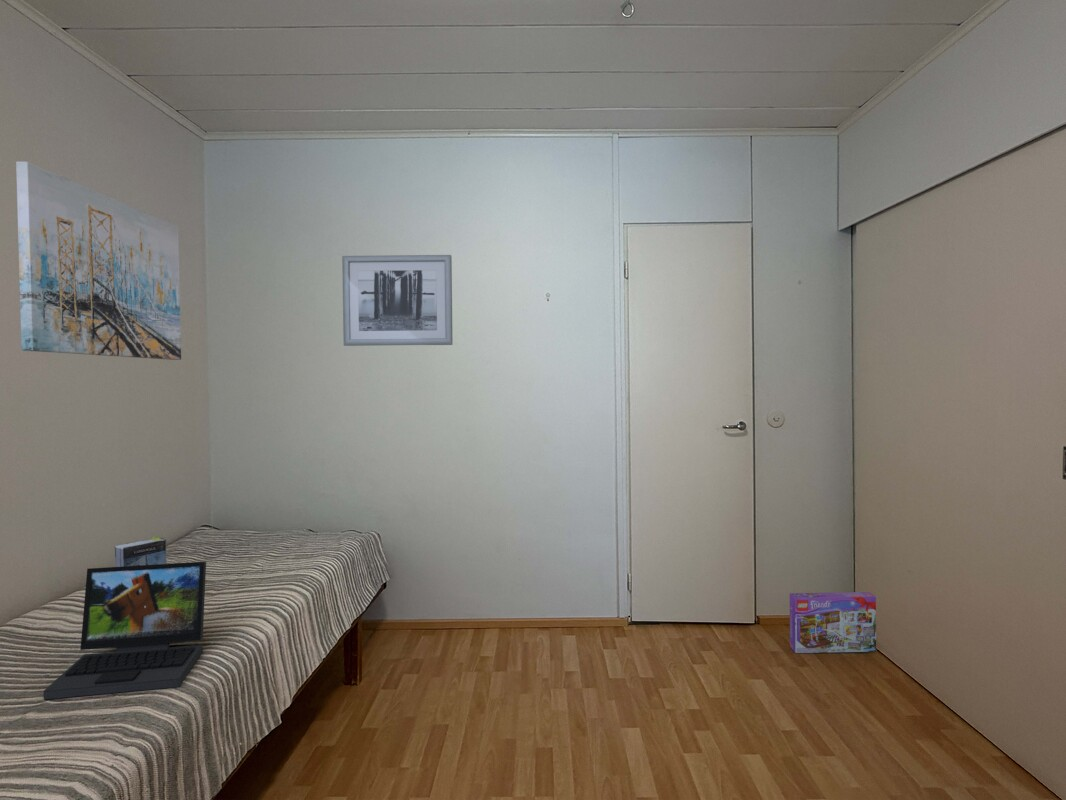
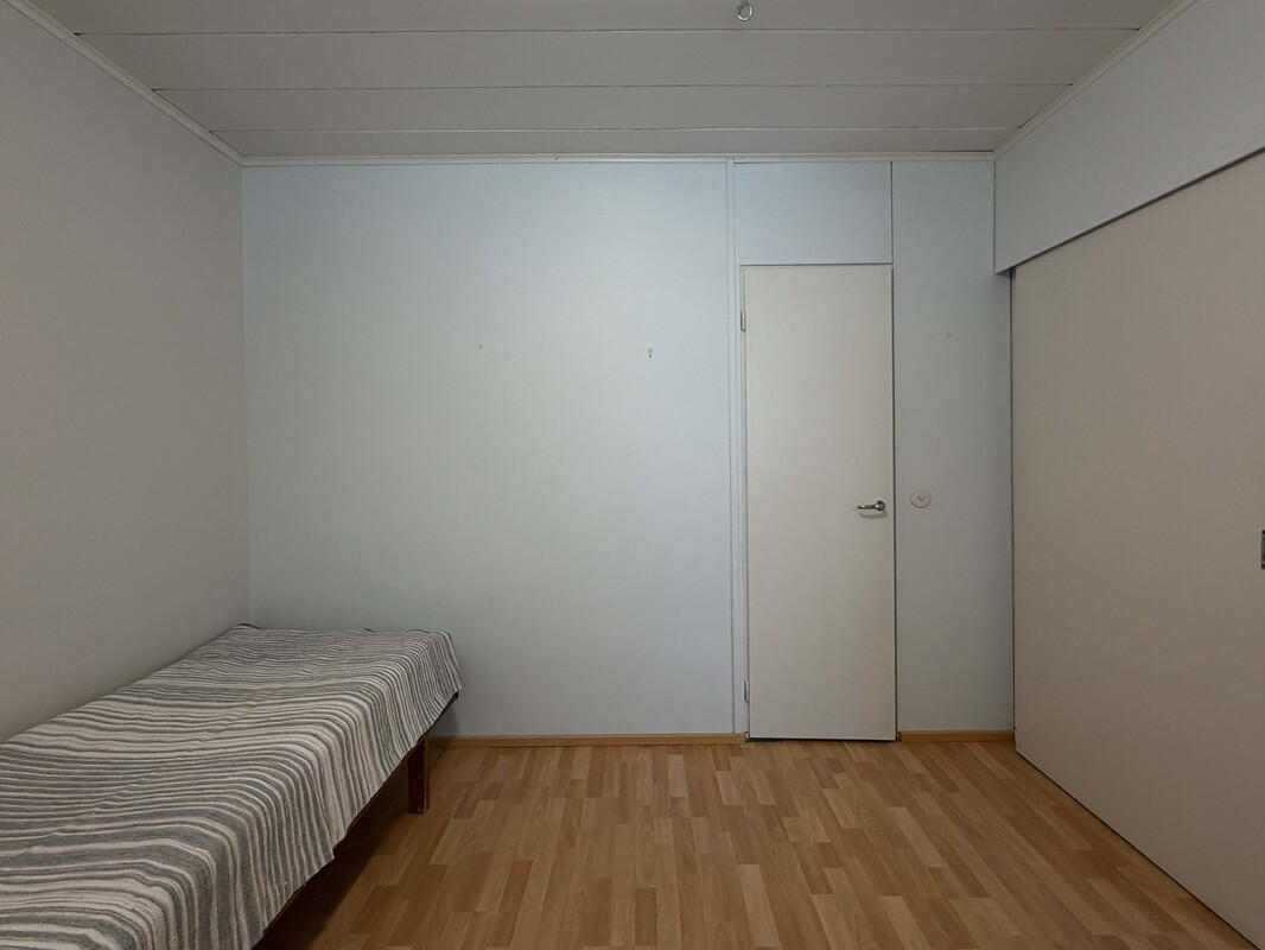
- laptop [43,561,207,701]
- book [114,536,167,567]
- box [789,591,878,654]
- wall art [15,160,182,361]
- wall art [341,254,453,347]
